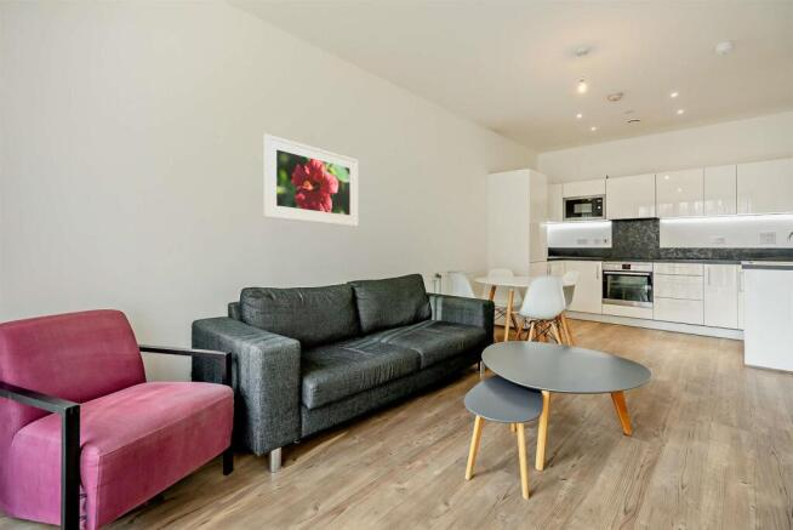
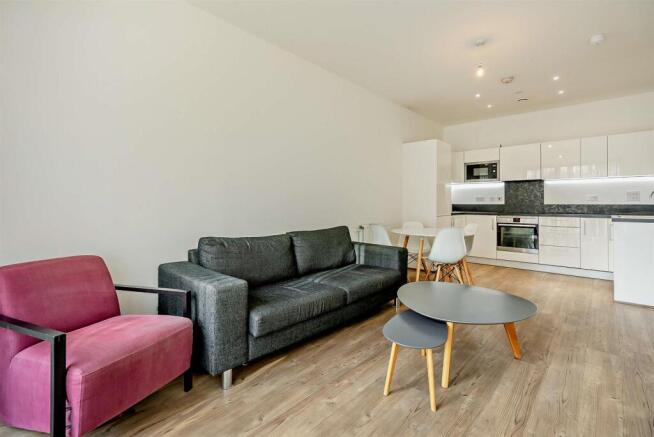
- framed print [263,133,359,228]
